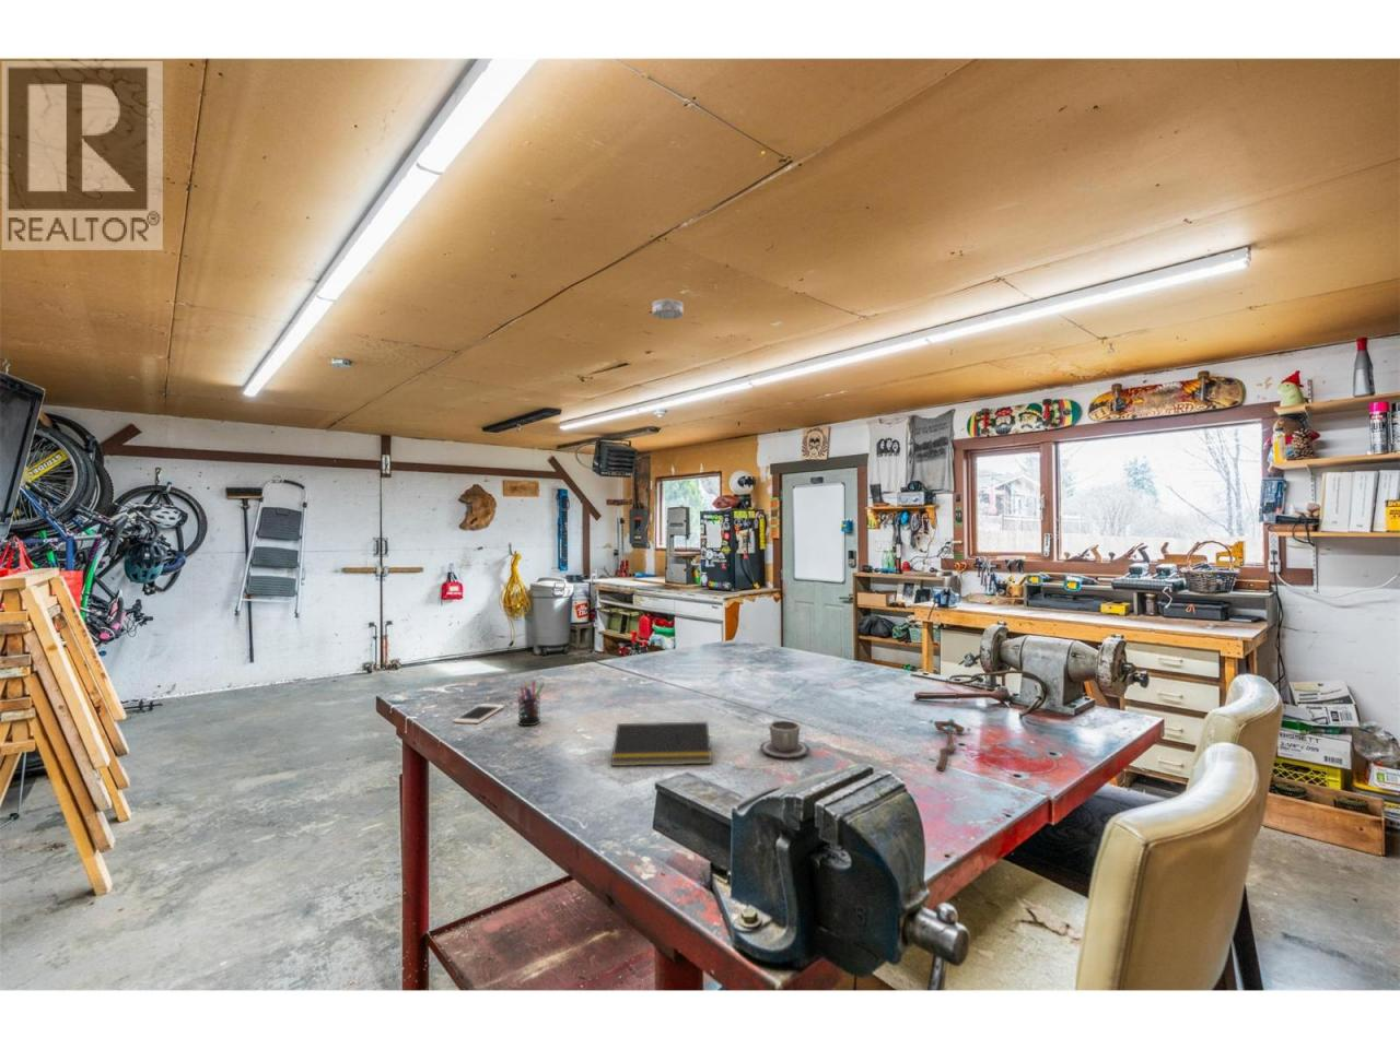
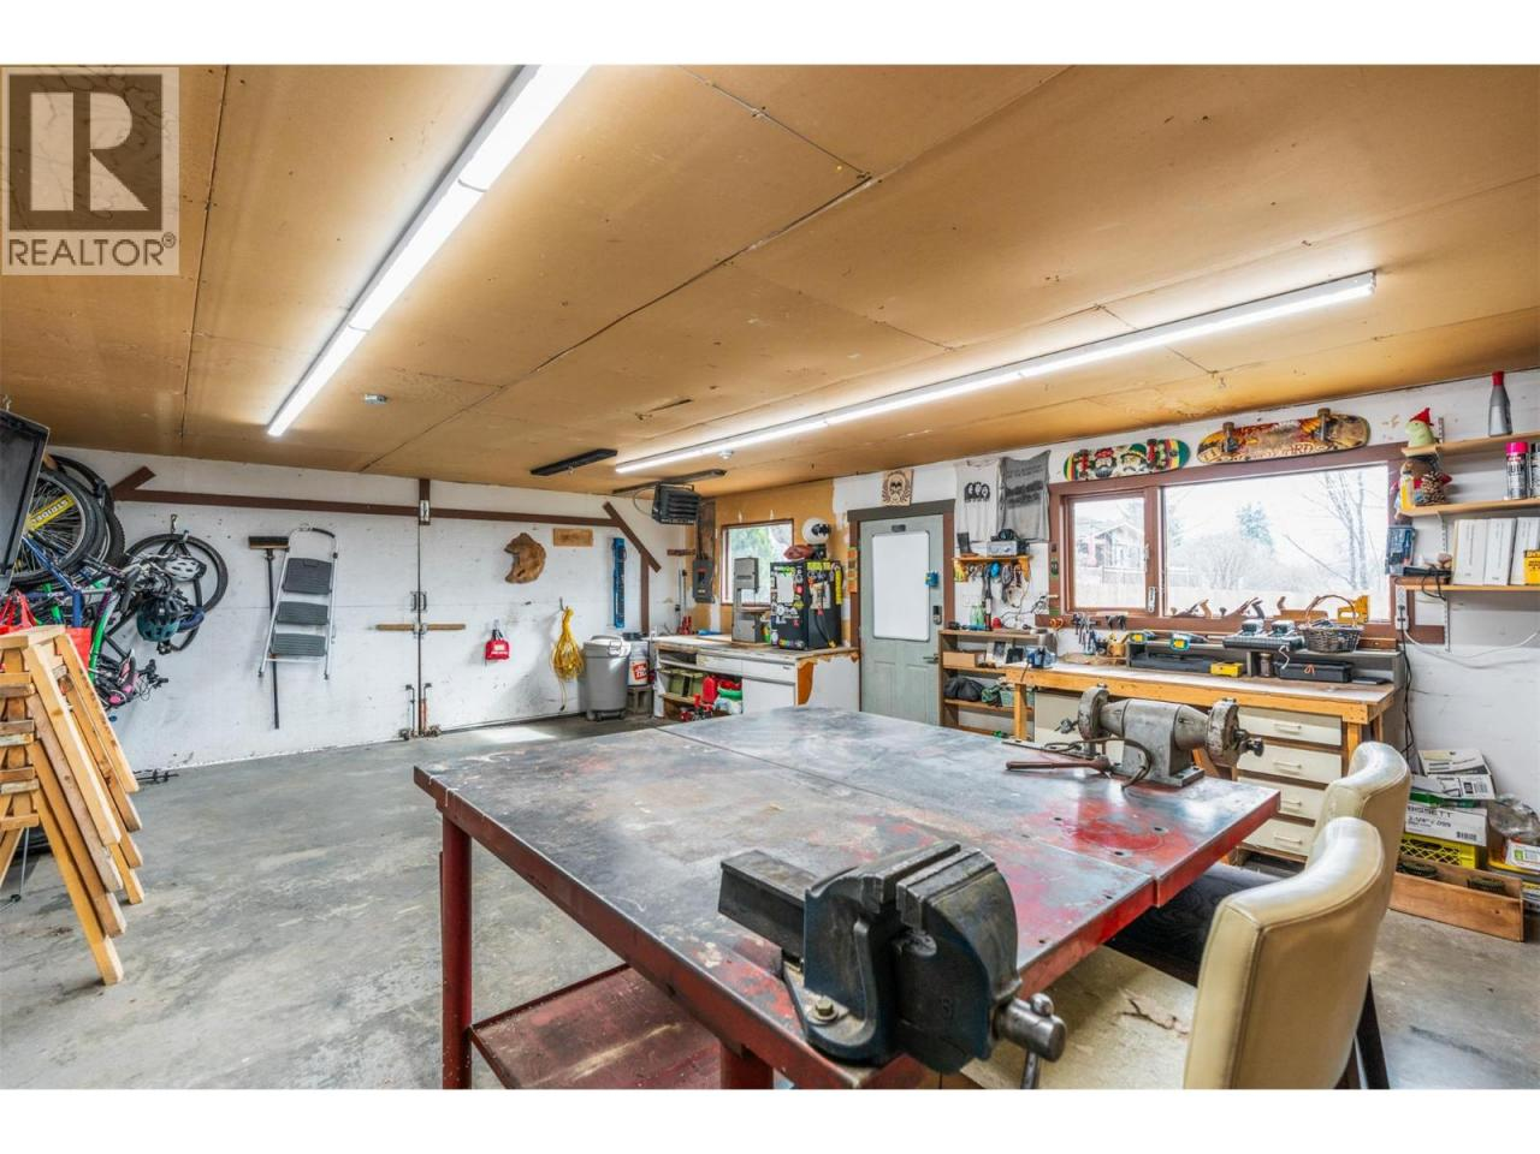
- smoke detector [651,298,685,321]
- cup [760,720,810,759]
- pen holder [516,679,546,726]
- cell phone [452,703,505,724]
- staff [928,717,971,772]
- notepad [611,721,713,767]
